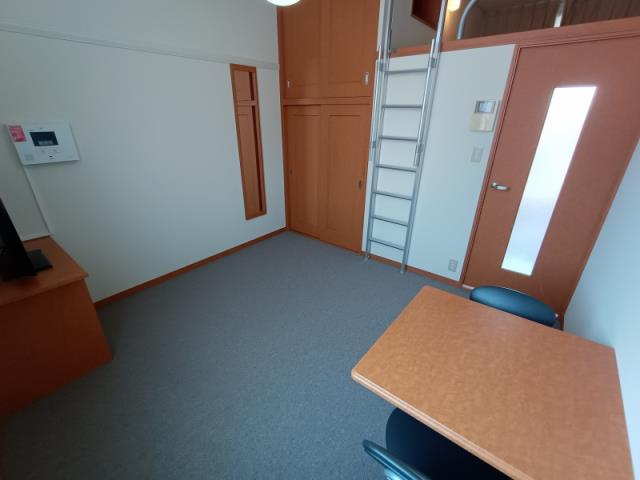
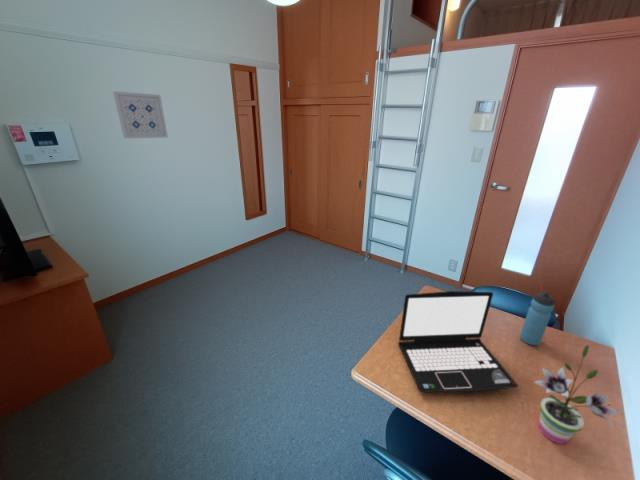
+ water bottle [519,291,556,346]
+ potted plant [534,344,619,445]
+ wall art [112,90,169,139]
+ laptop [397,290,519,393]
